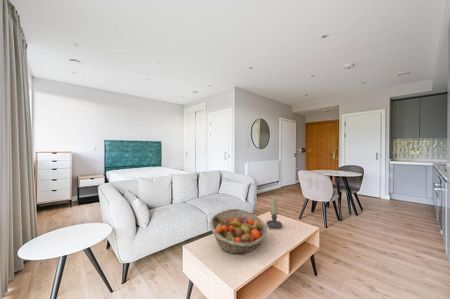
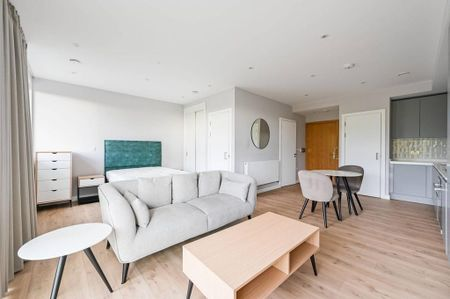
- candle holder [265,196,283,230]
- fruit basket [208,208,268,255]
